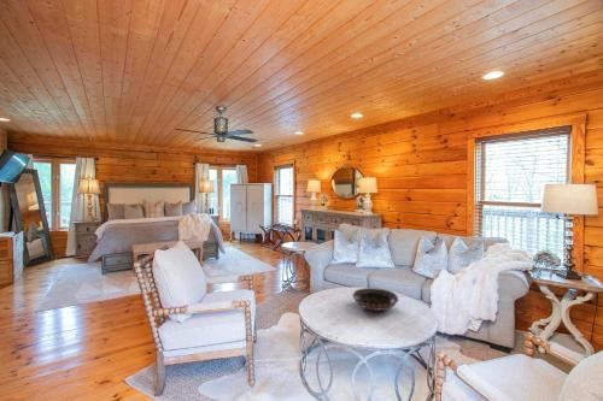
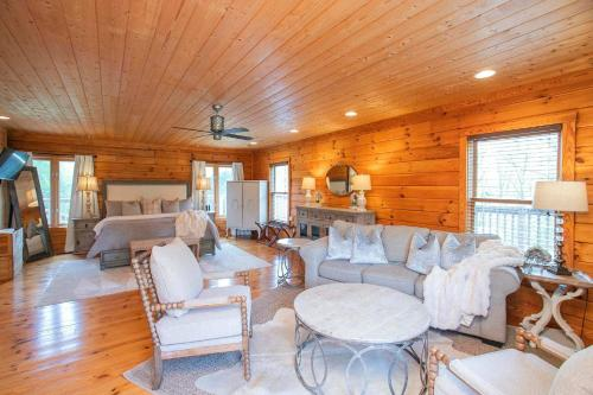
- decorative bowl [352,287,400,312]
